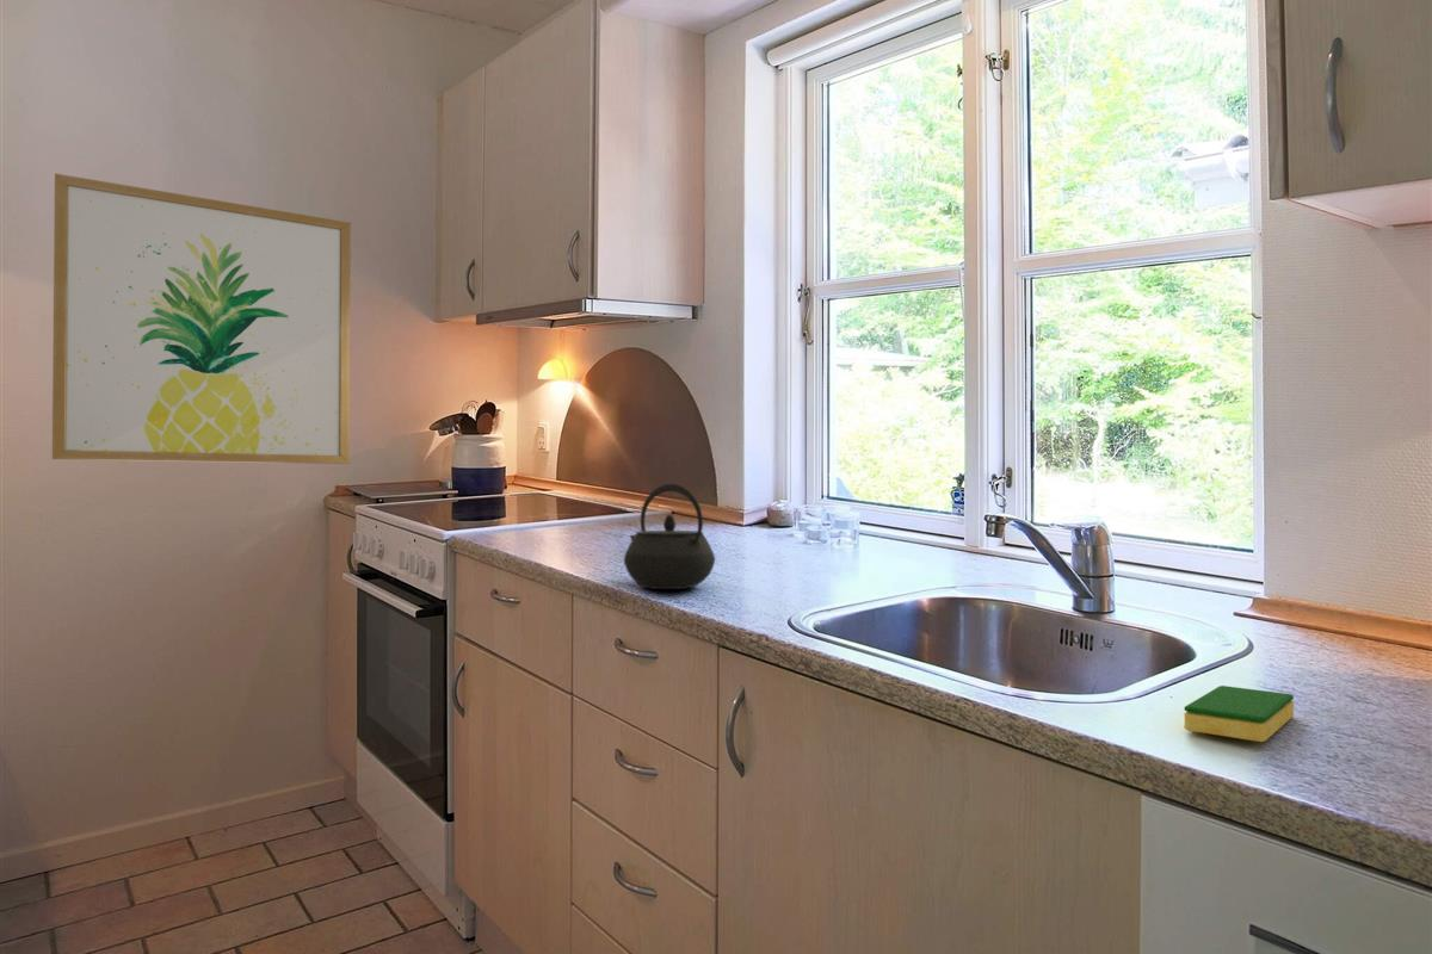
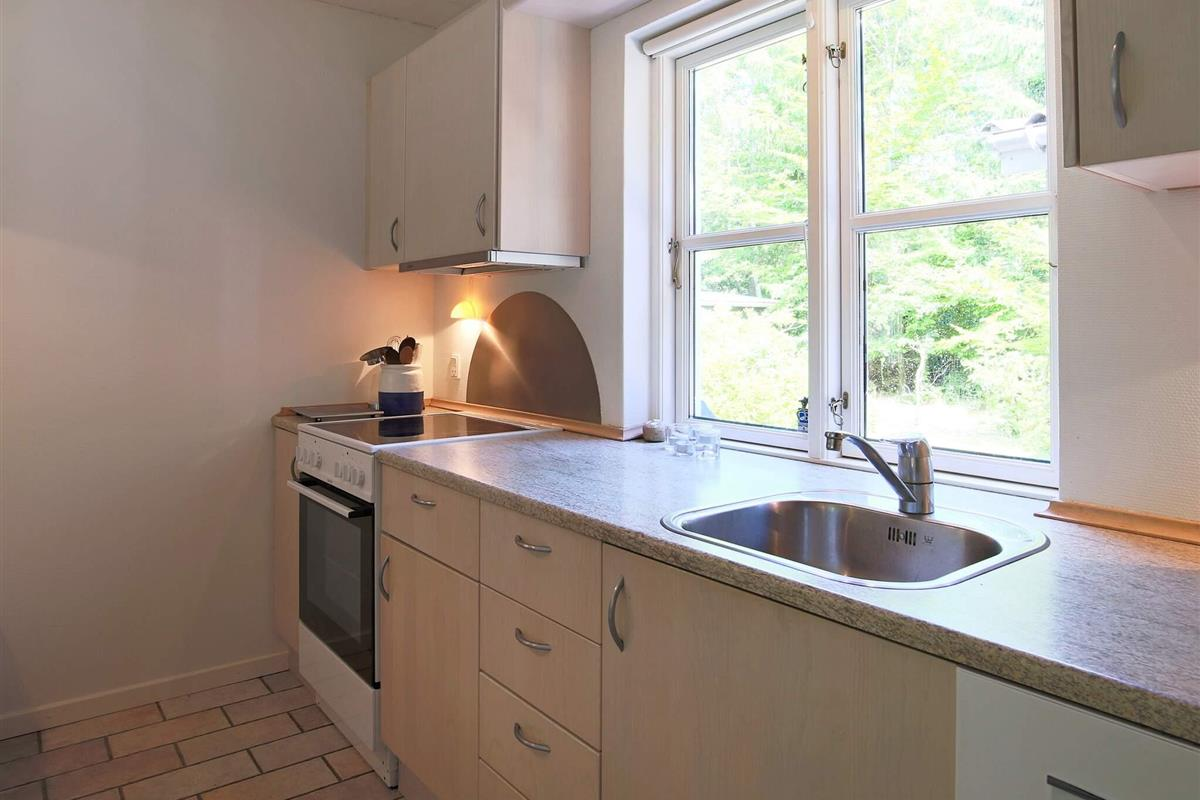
- dish sponge [1184,684,1295,743]
- kettle [623,483,716,590]
- wall art [50,173,352,465]
